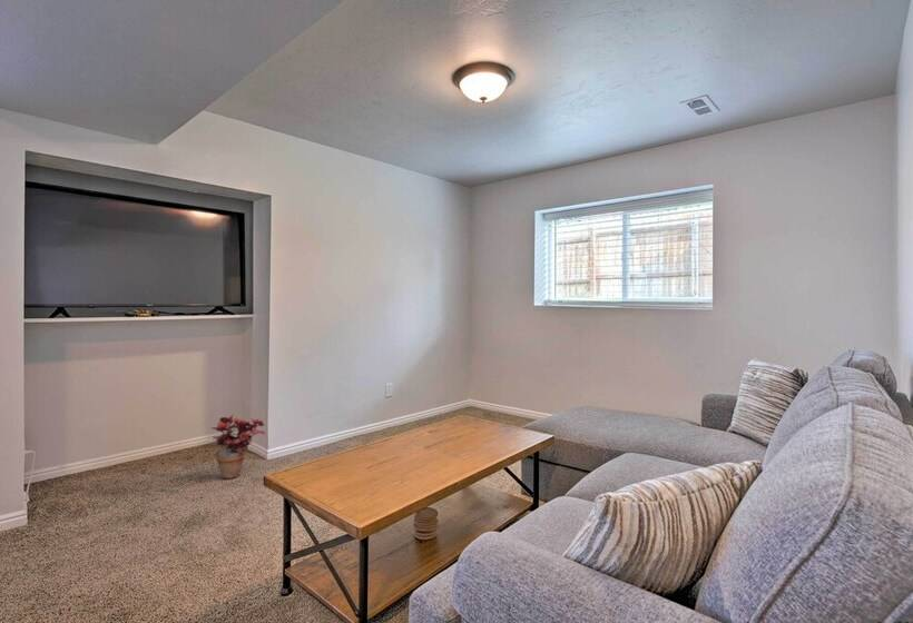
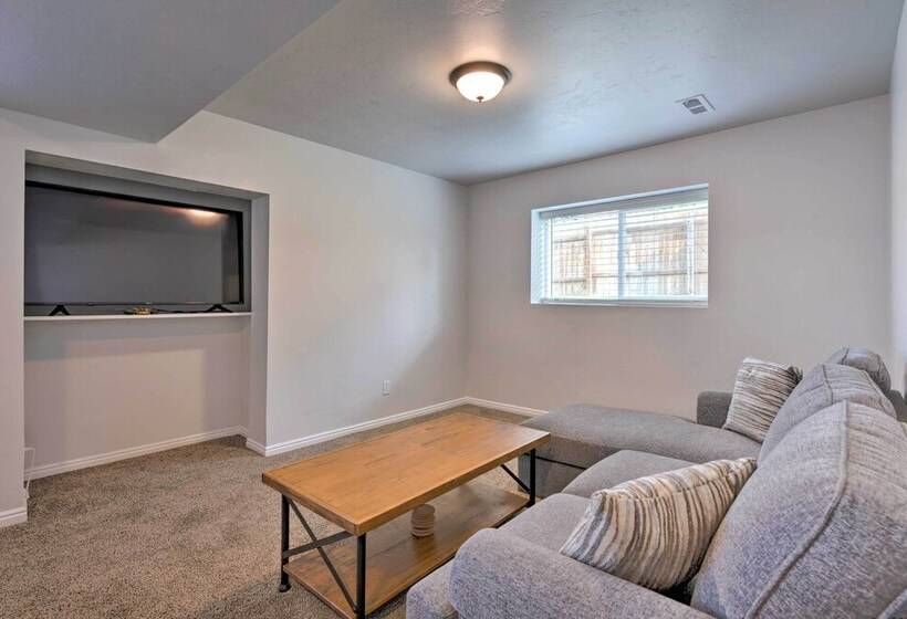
- potted plant [210,413,266,479]
